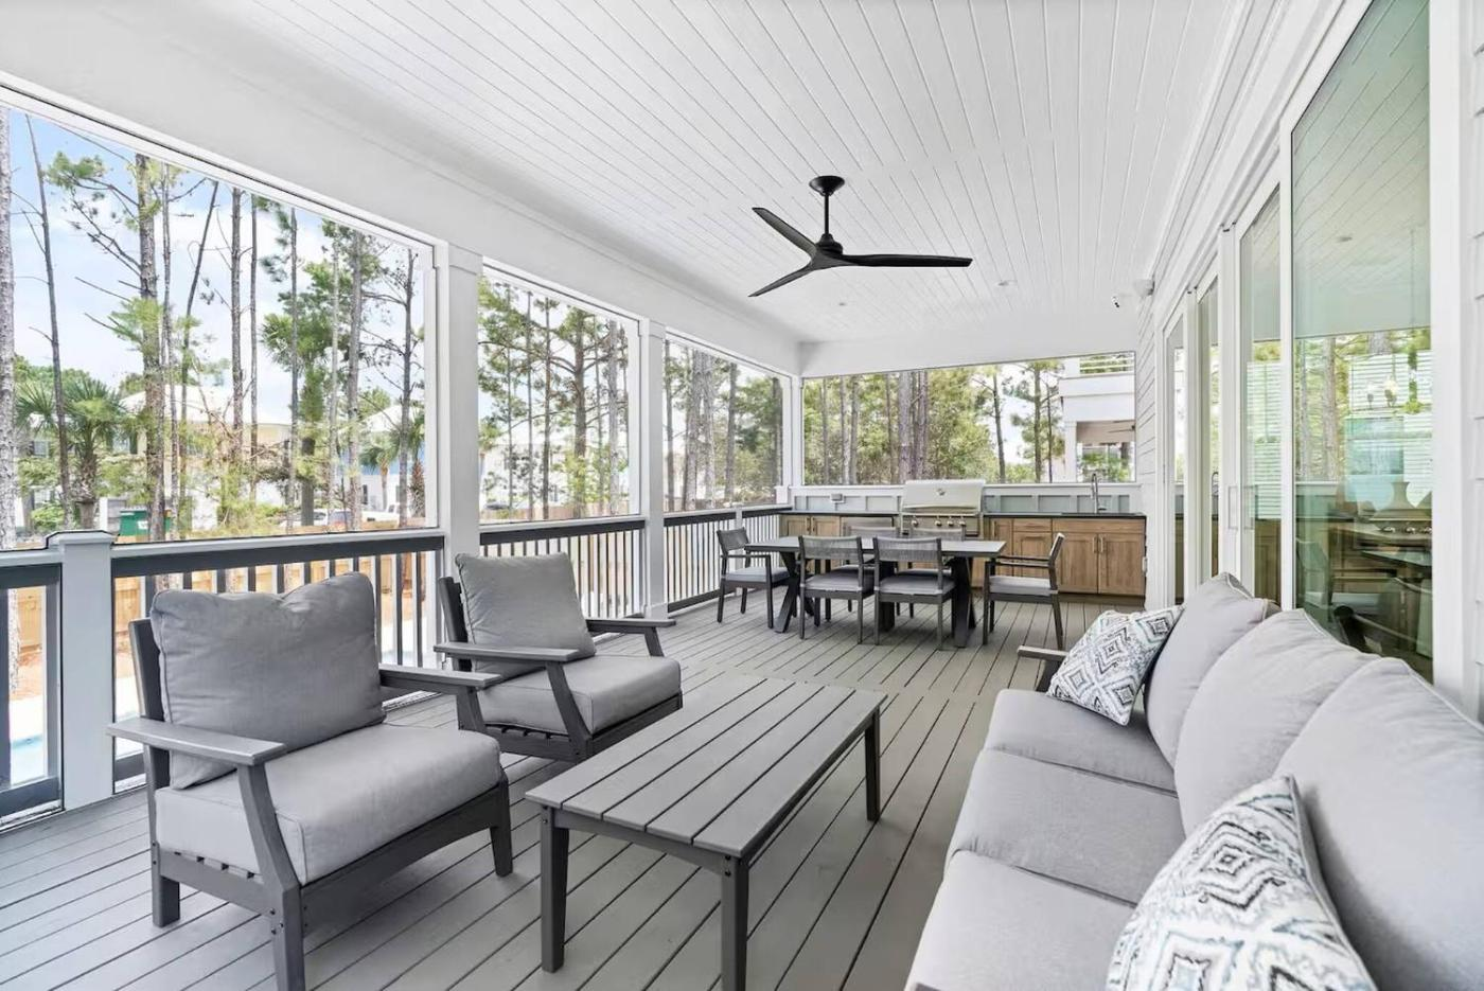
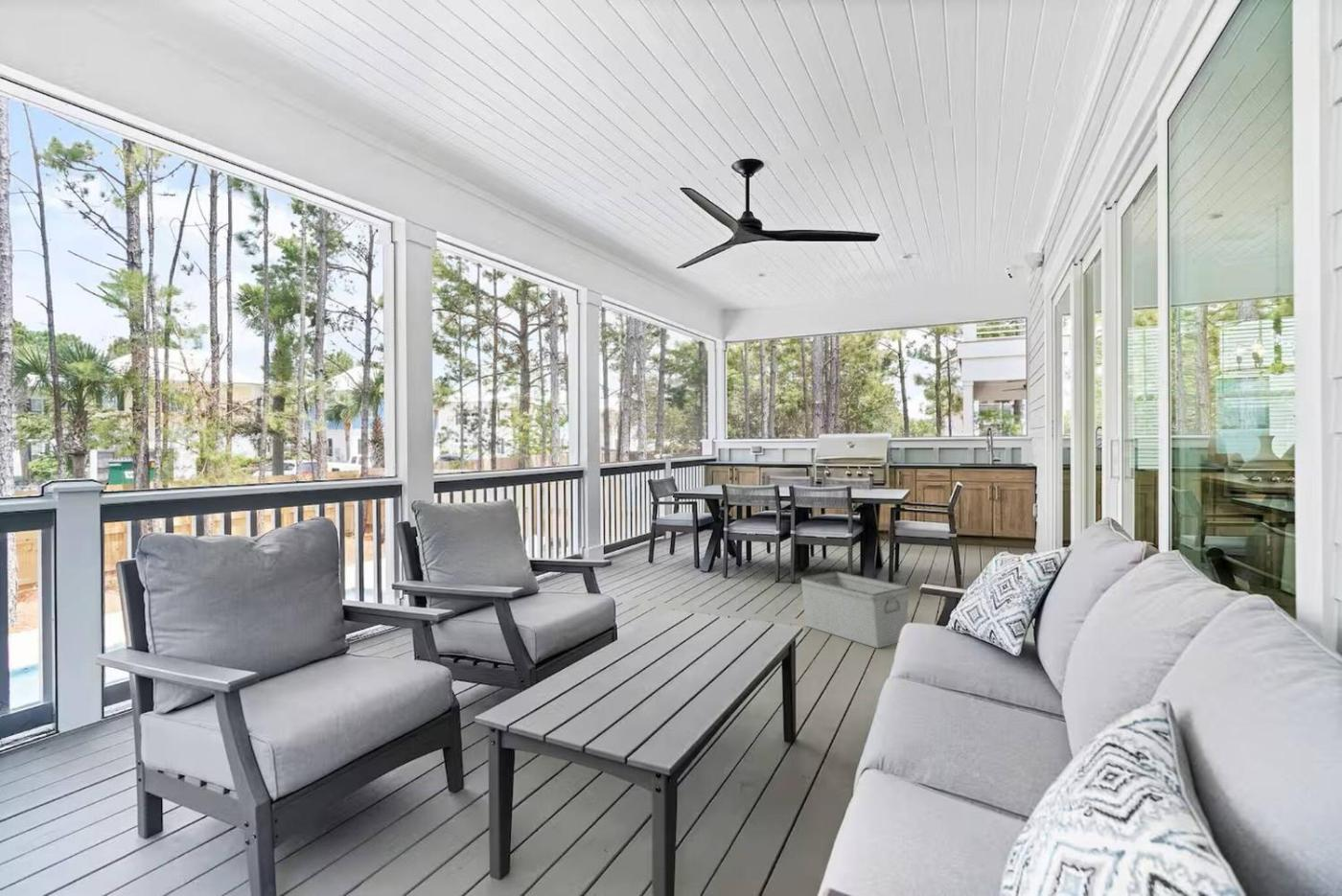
+ storage bin [800,570,911,649]
